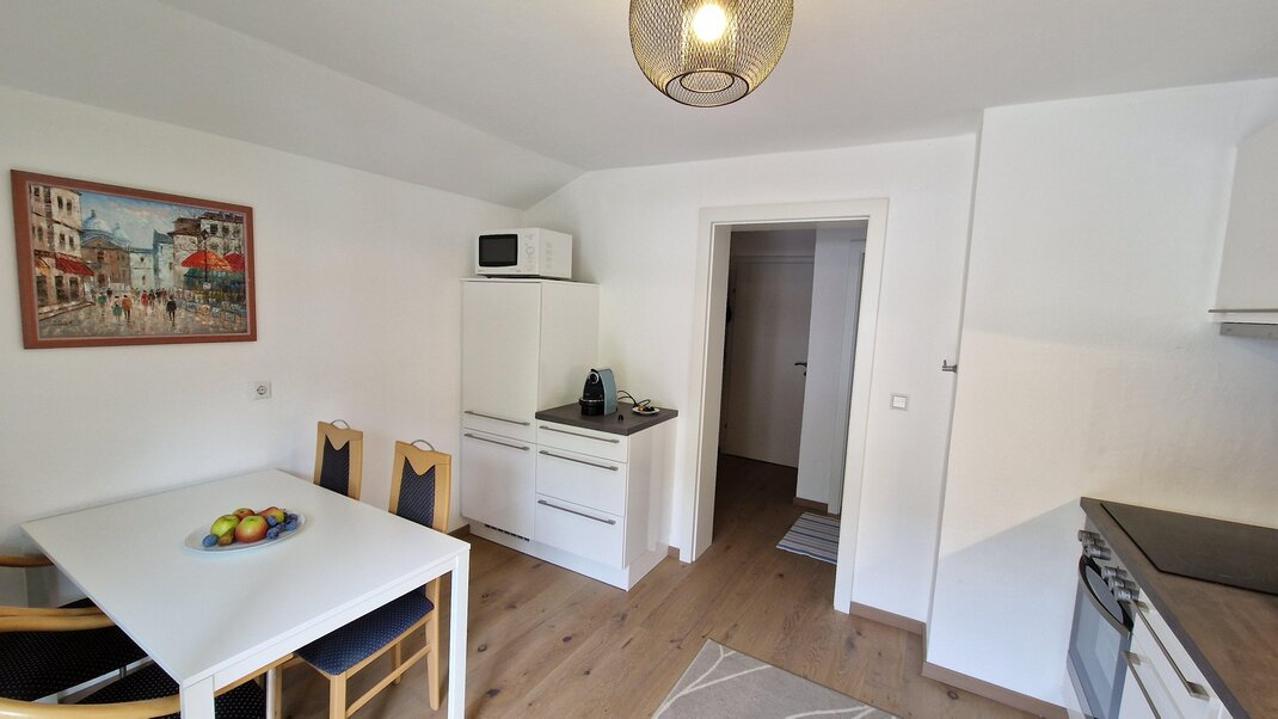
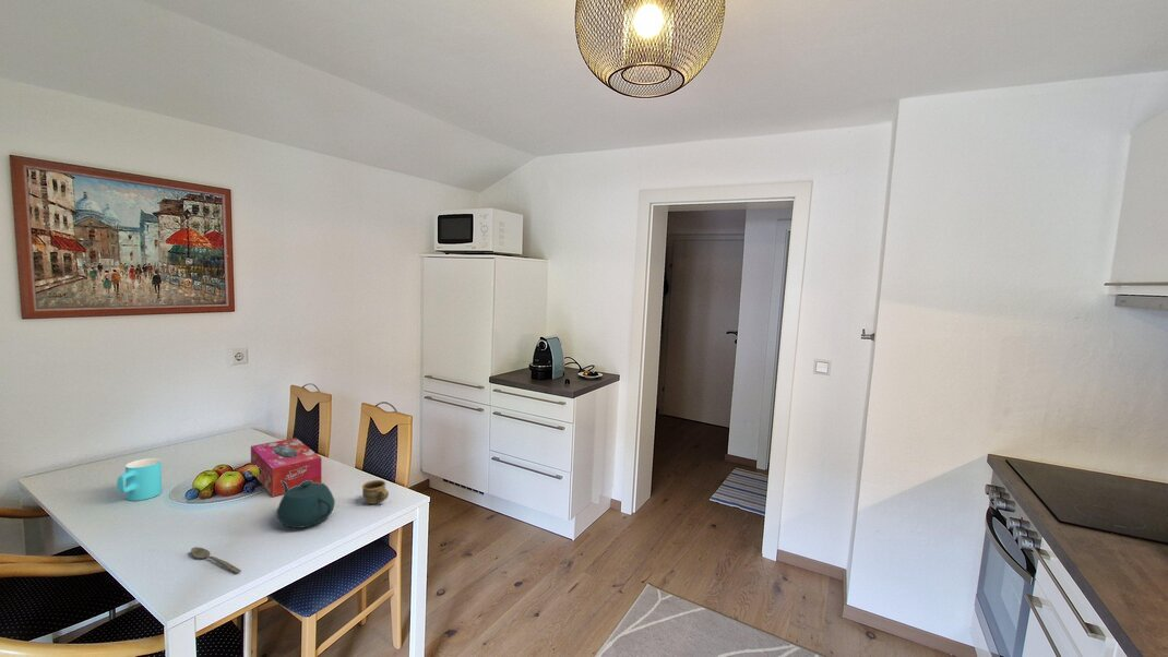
+ tissue box [250,437,322,498]
+ cup [116,457,163,502]
+ teapot [275,480,336,529]
+ spoon [190,546,242,574]
+ cup [361,479,390,505]
